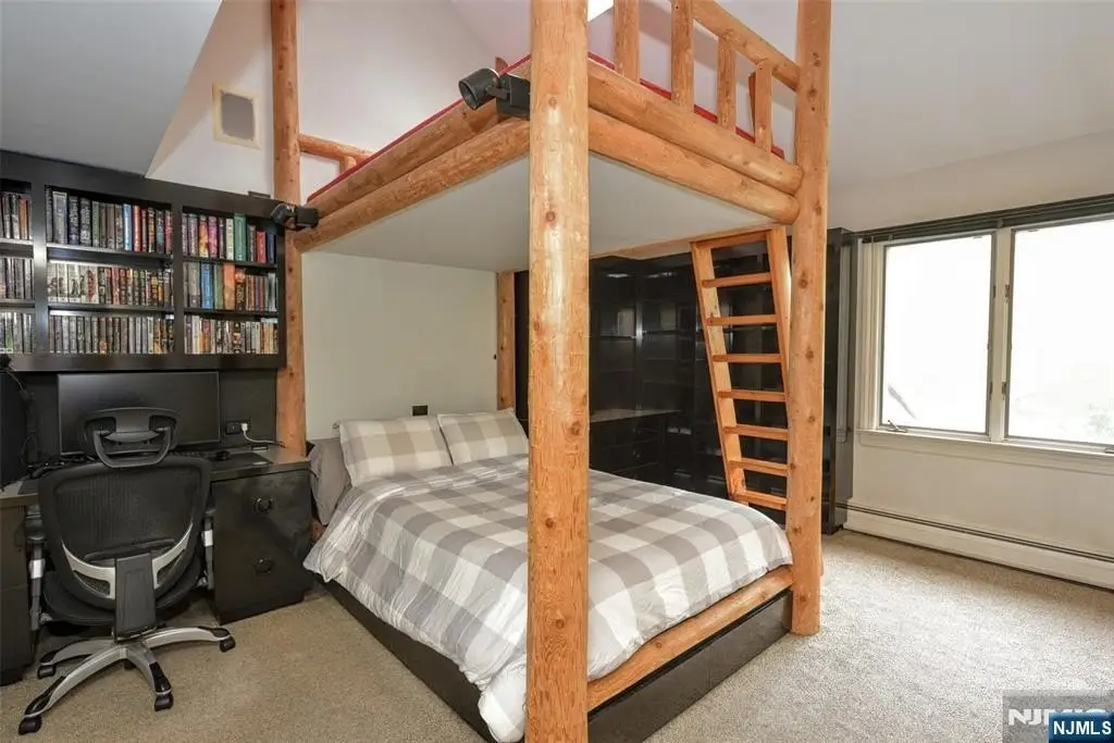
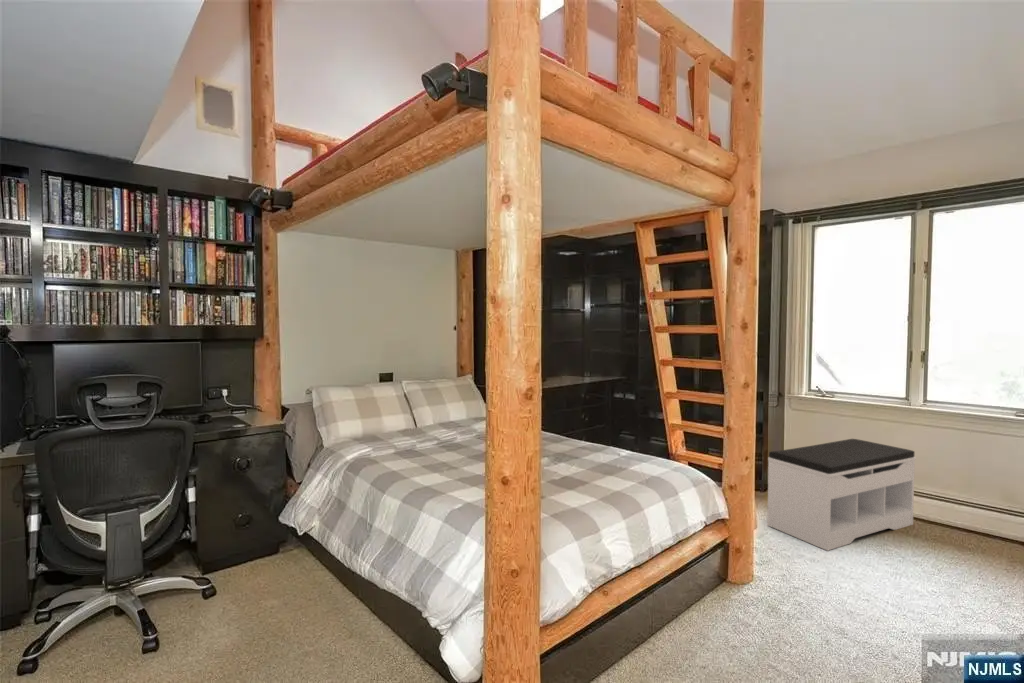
+ bench [766,438,917,552]
